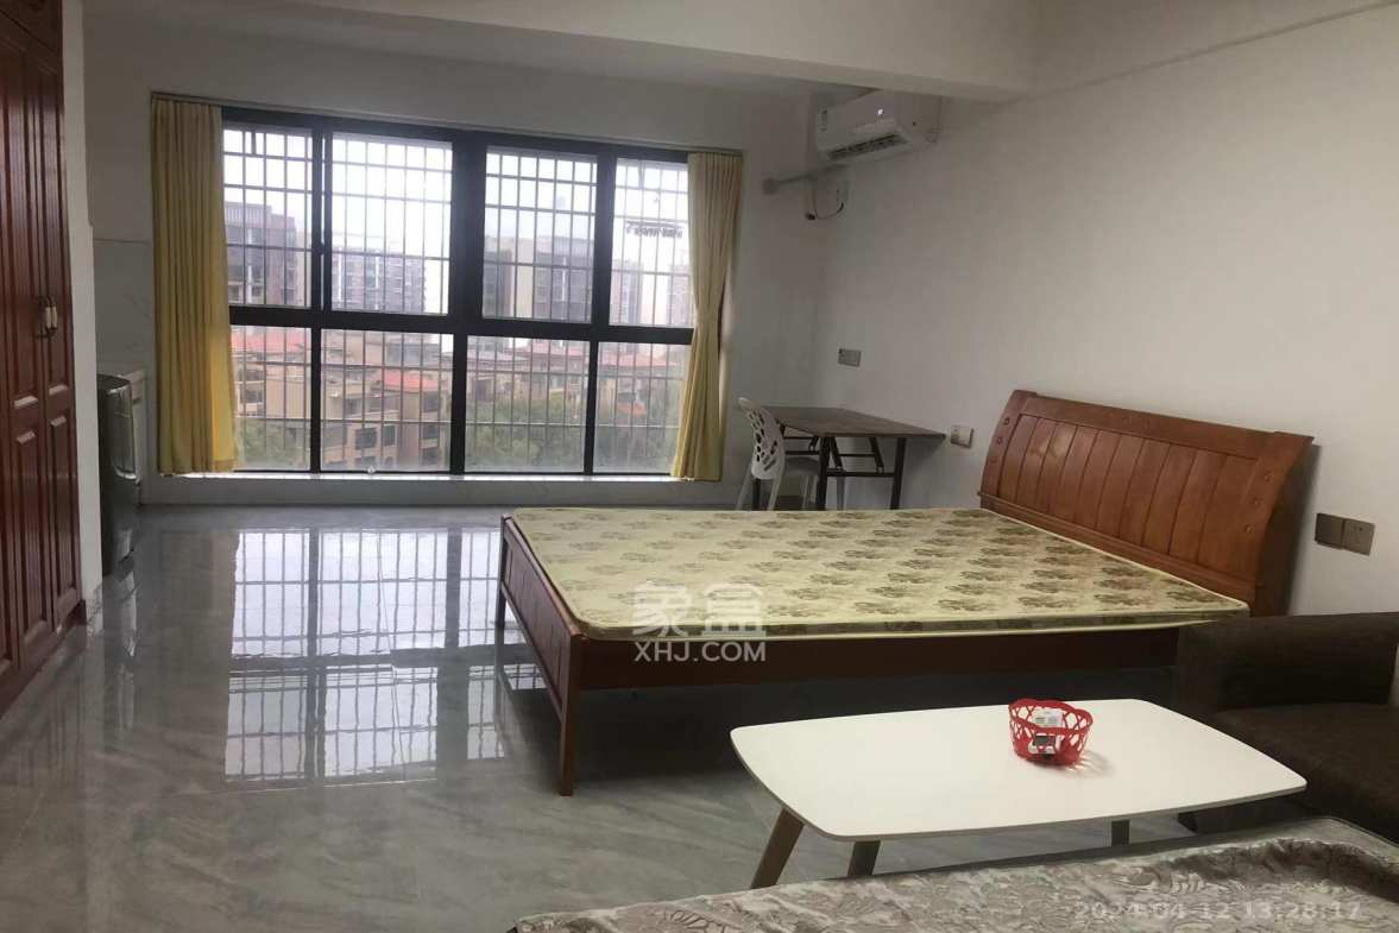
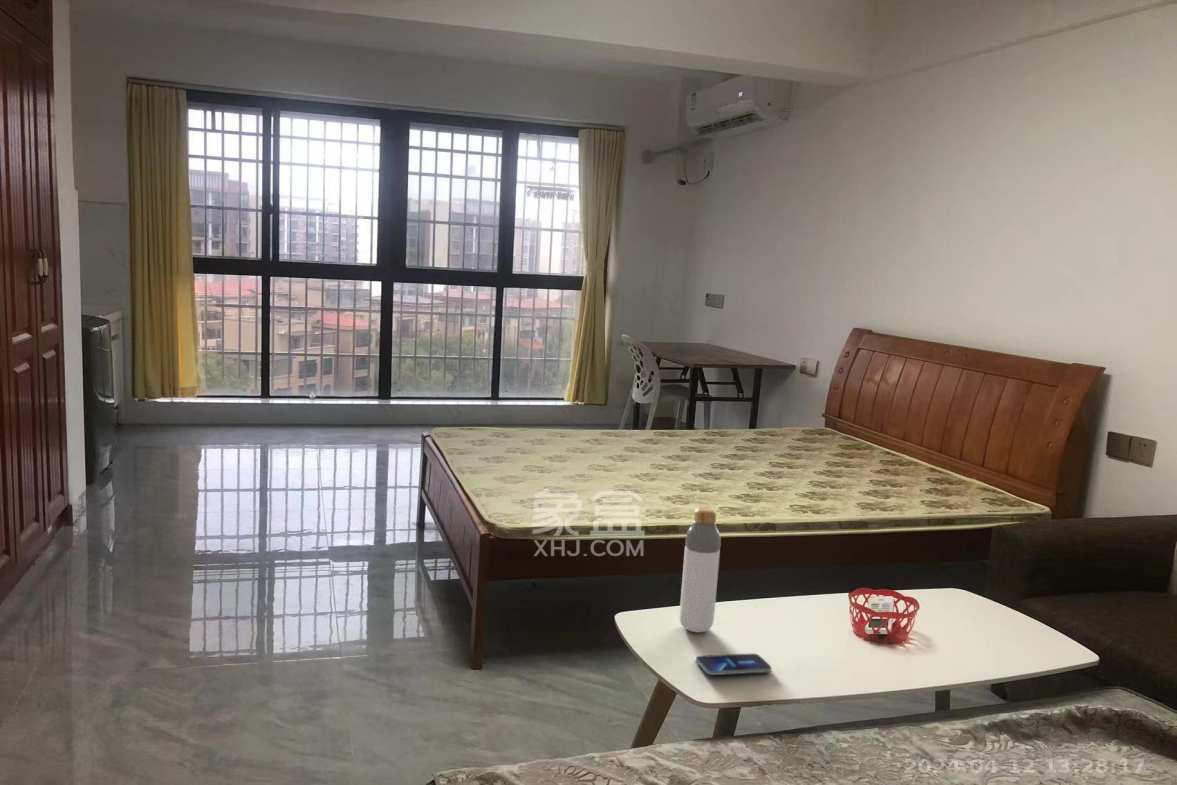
+ bottle [678,506,722,633]
+ smartphone [695,652,772,676]
